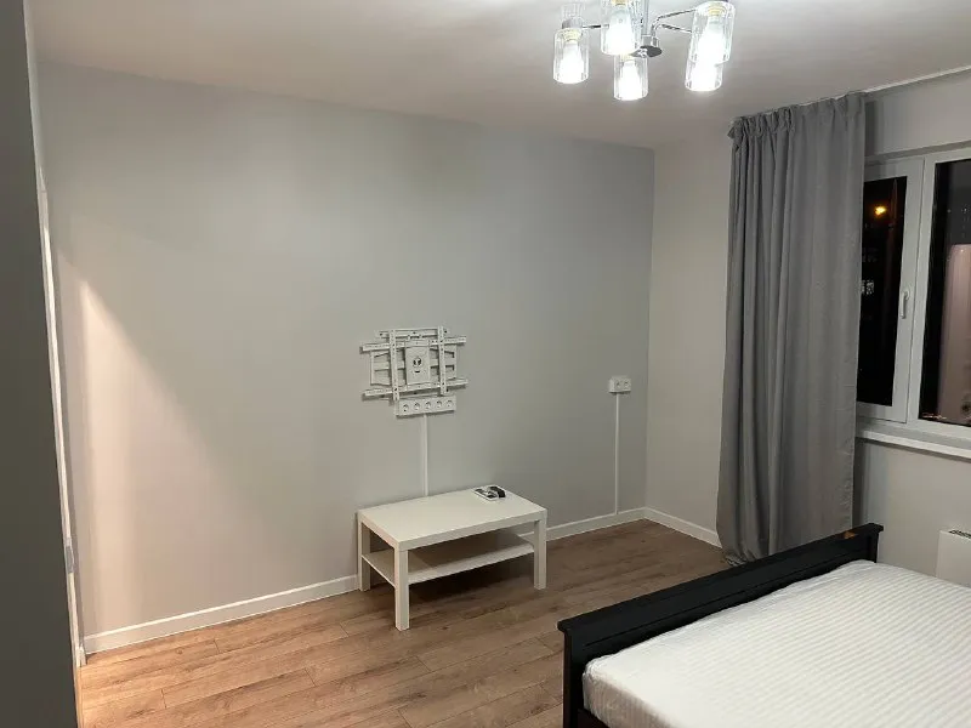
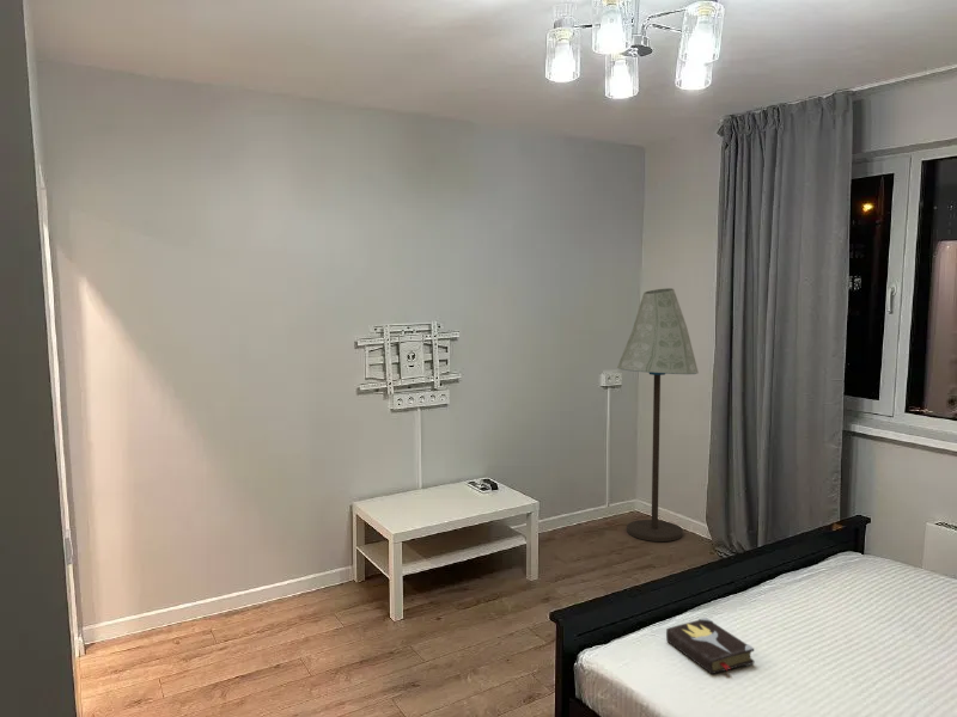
+ floor lamp [616,287,700,543]
+ hardback book [665,617,755,675]
